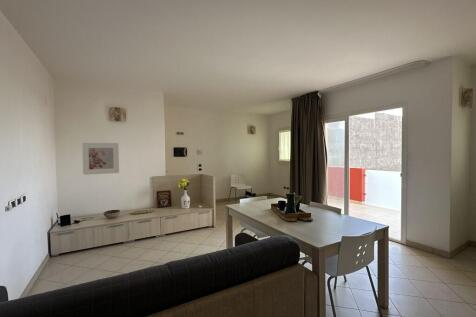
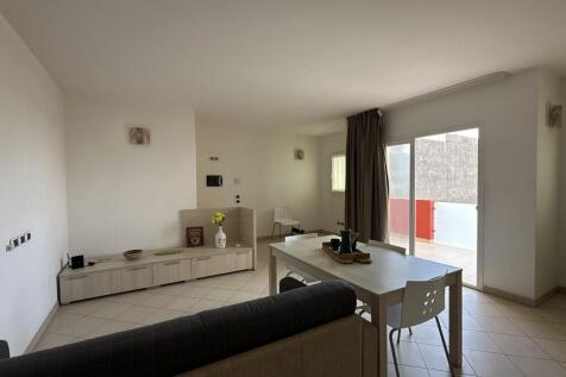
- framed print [81,142,120,176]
